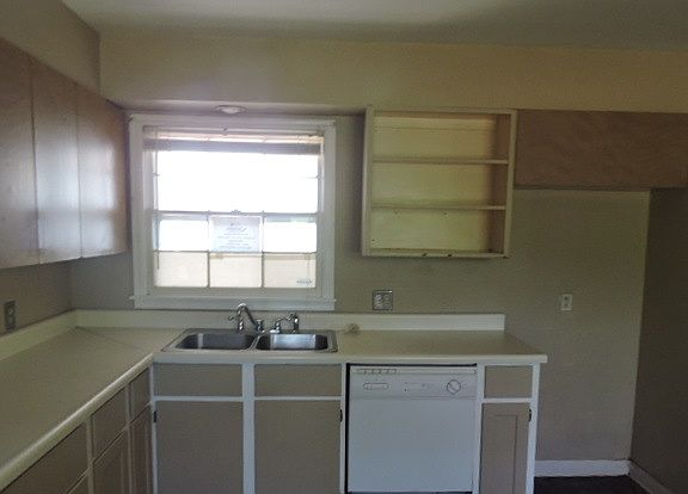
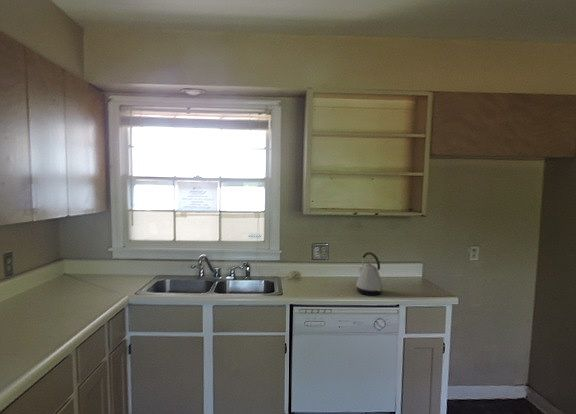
+ kettle [355,251,384,296]
